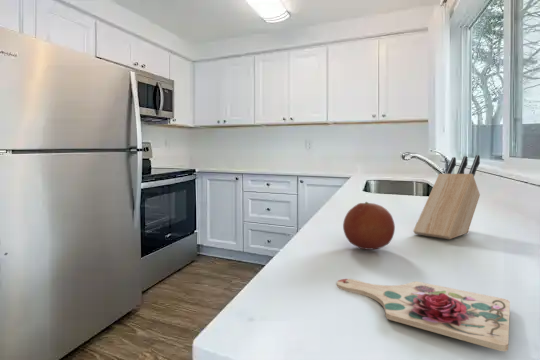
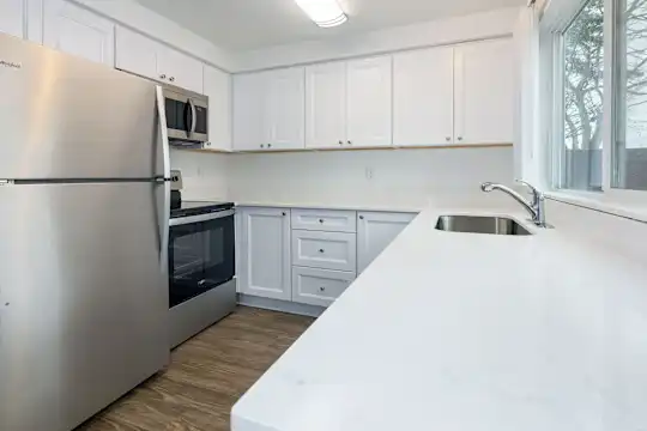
- knife block [412,154,481,240]
- cutting board [336,278,511,352]
- fruit [342,201,396,251]
